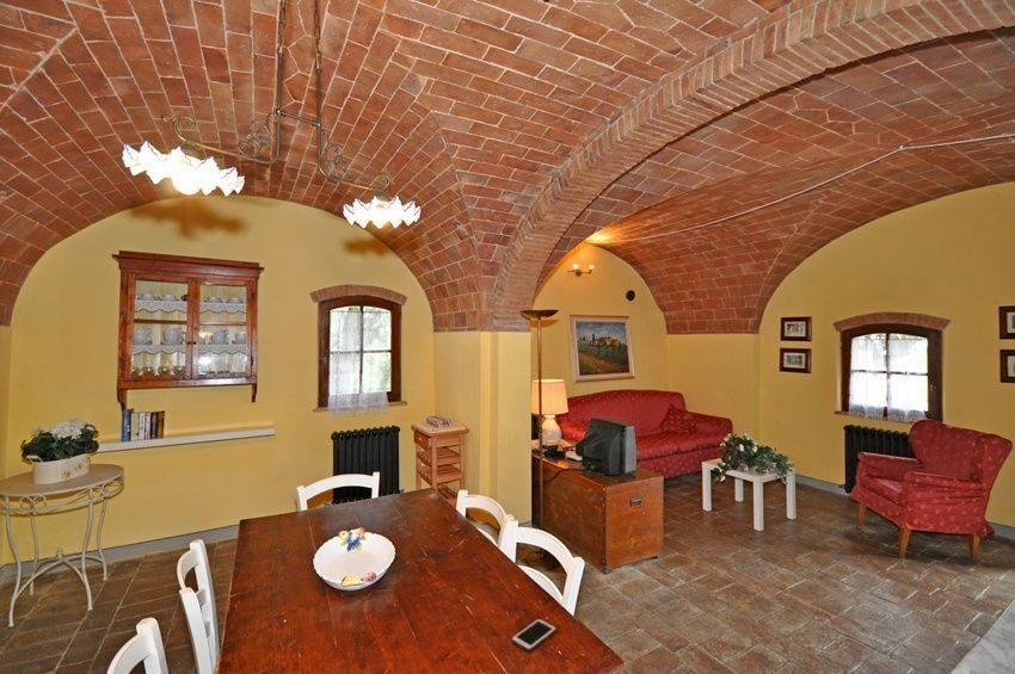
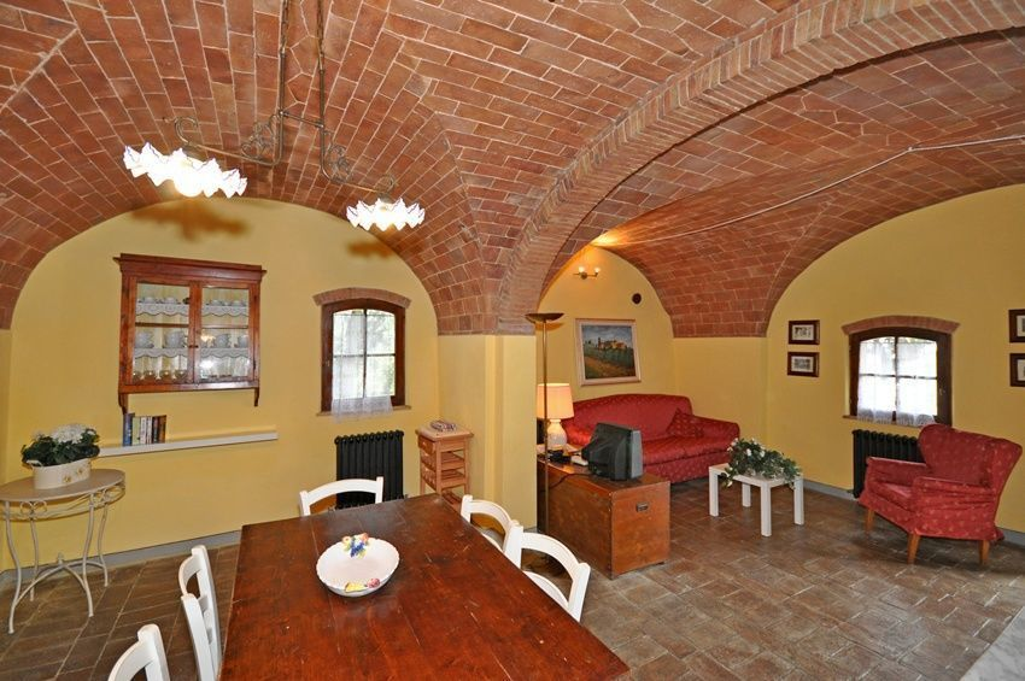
- cell phone [510,618,558,653]
